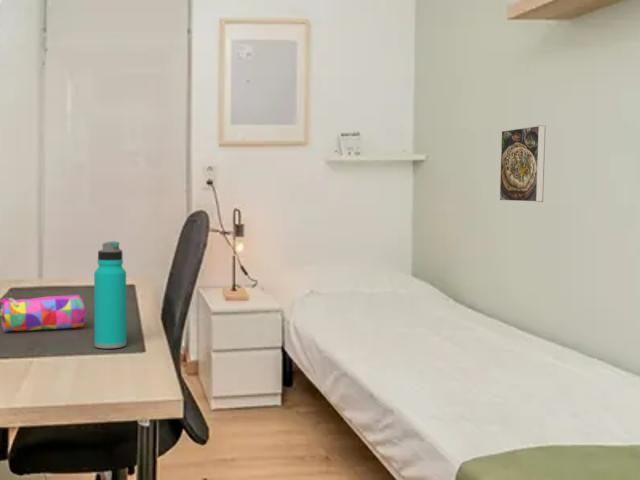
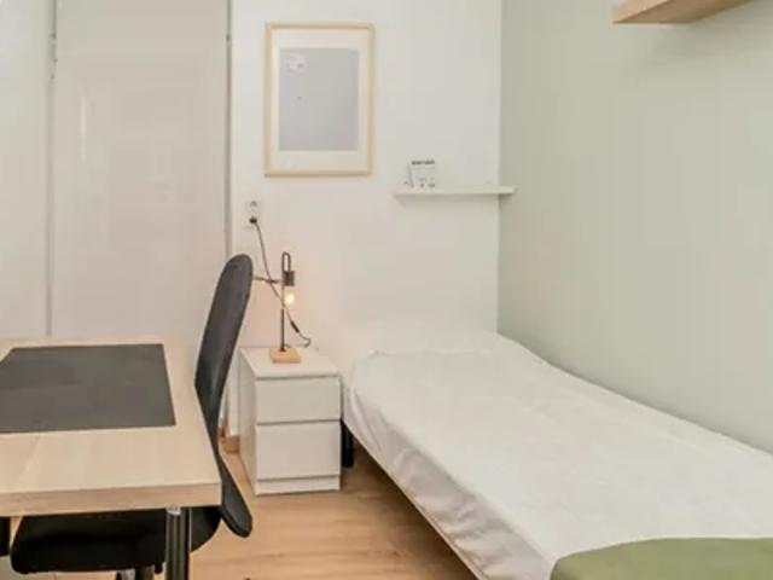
- water bottle [93,240,127,350]
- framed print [498,124,547,203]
- pencil case [0,294,86,333]
